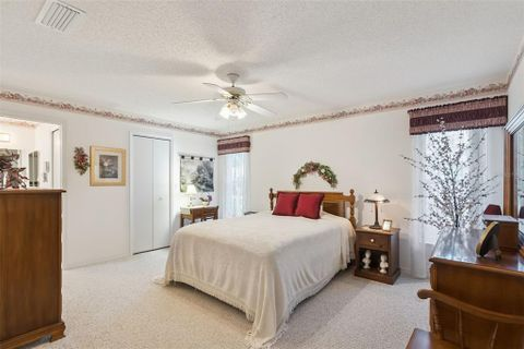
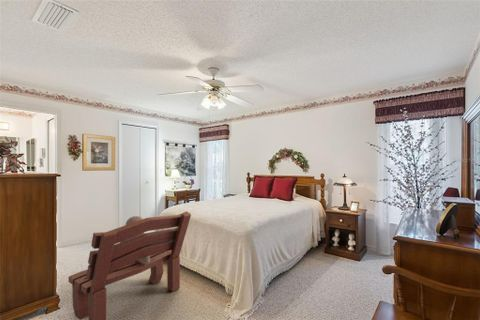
+ bench [68,210,192,320]
